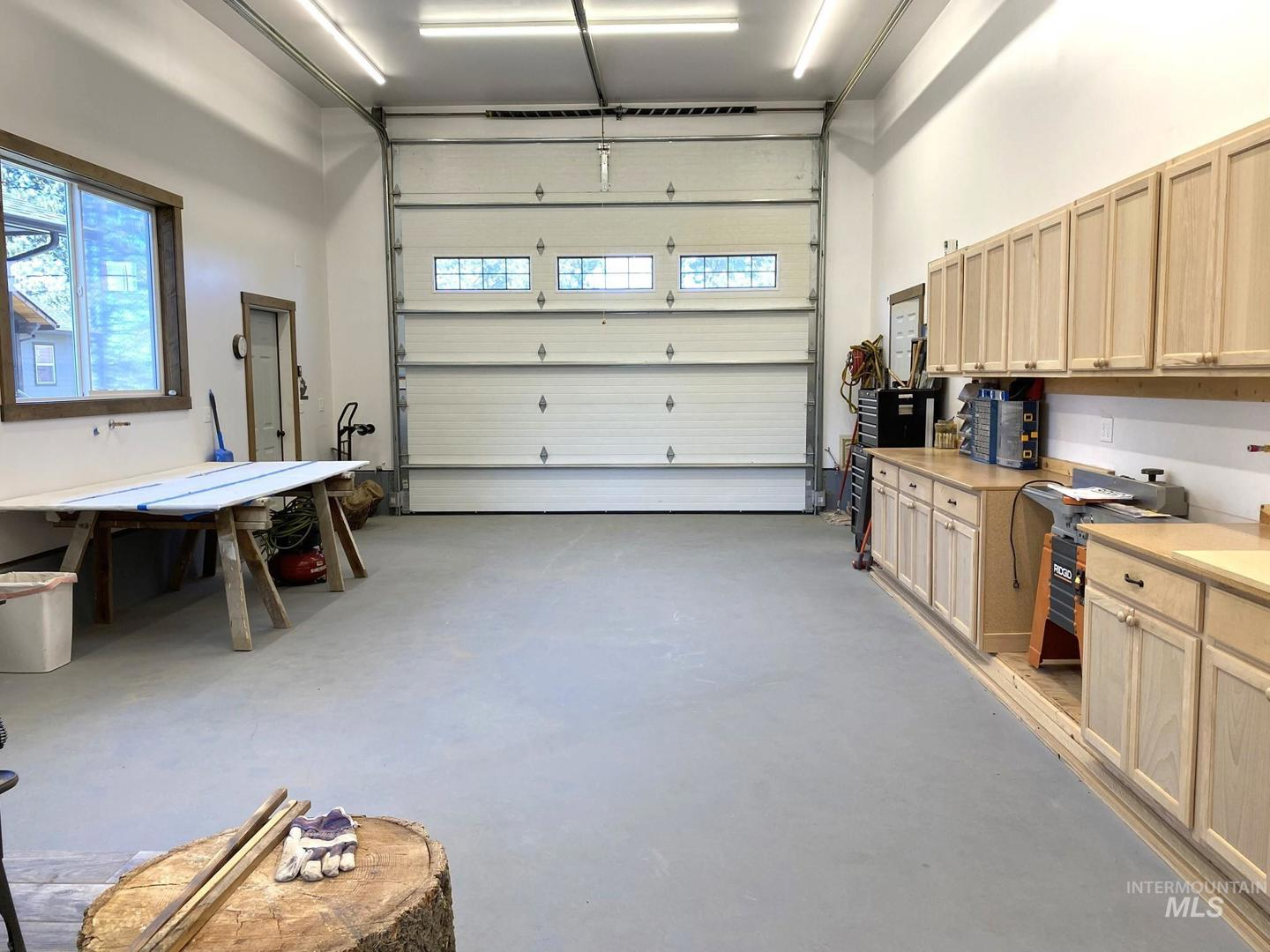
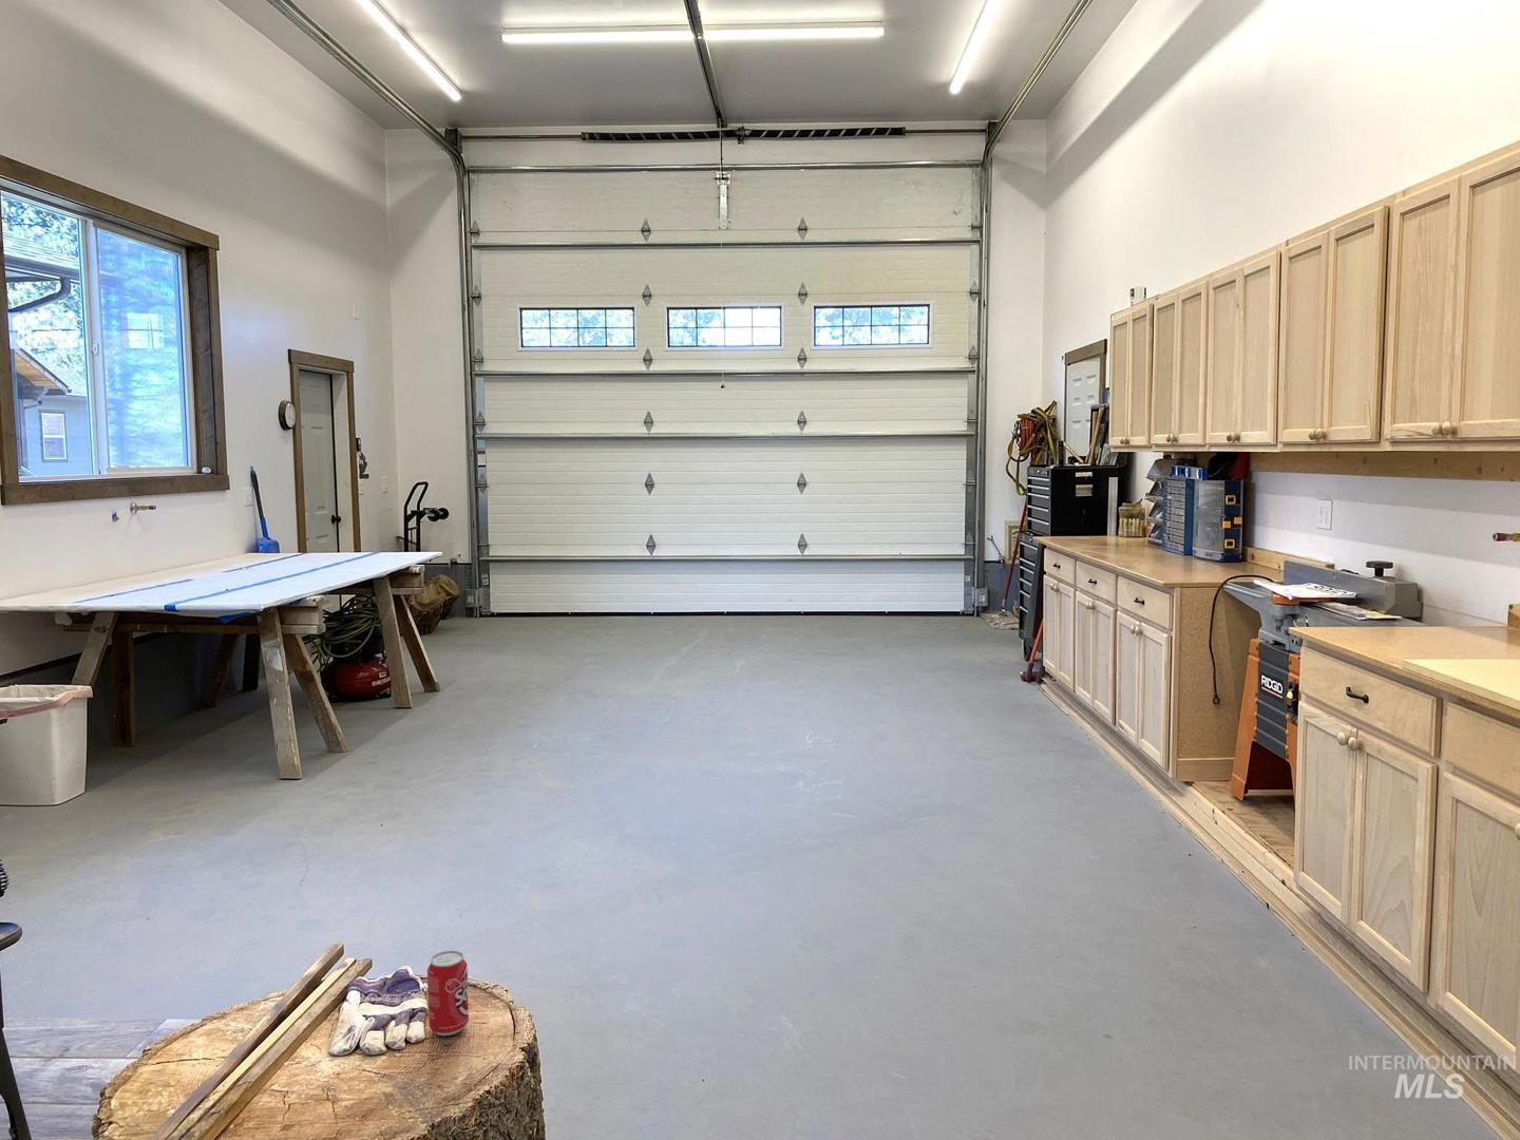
+ beverage can [426,950,469,1037]
